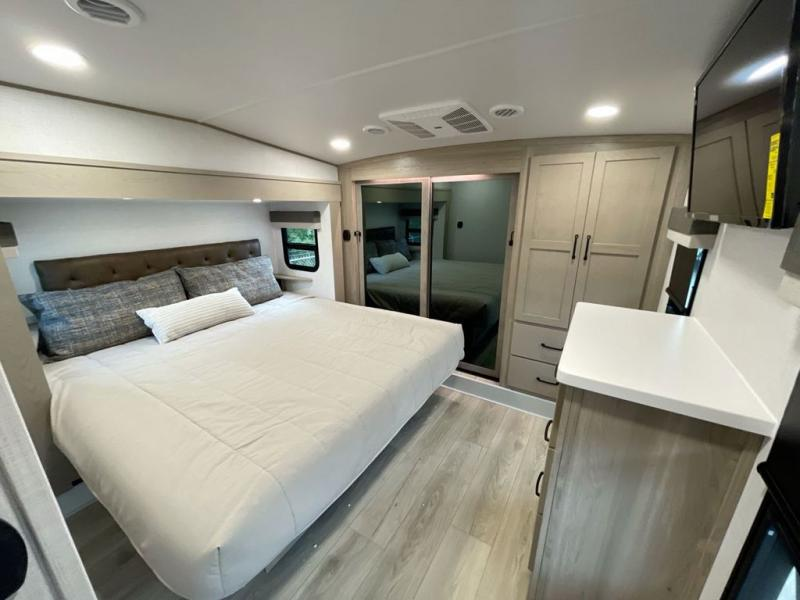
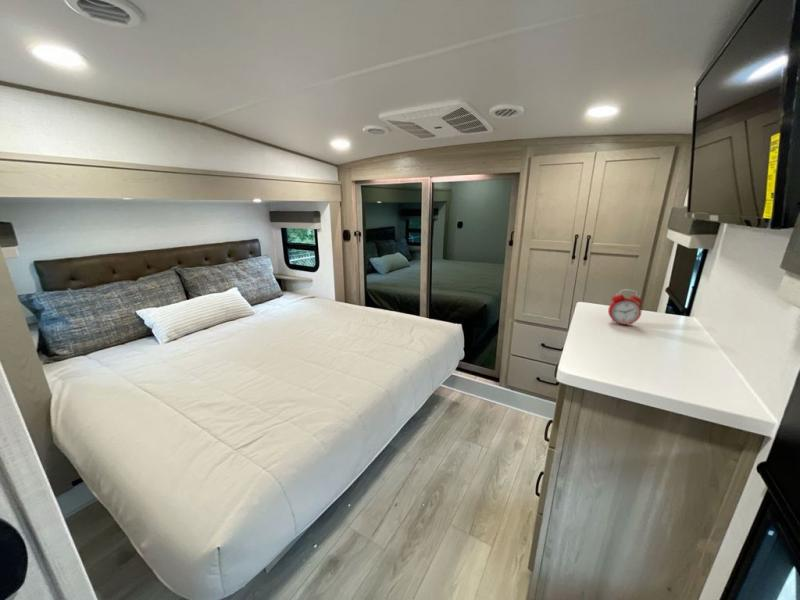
+ alarm clock [607,289,643,327]
